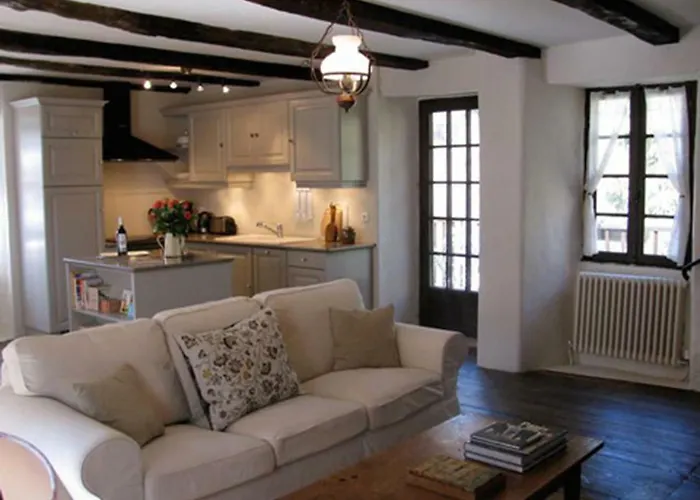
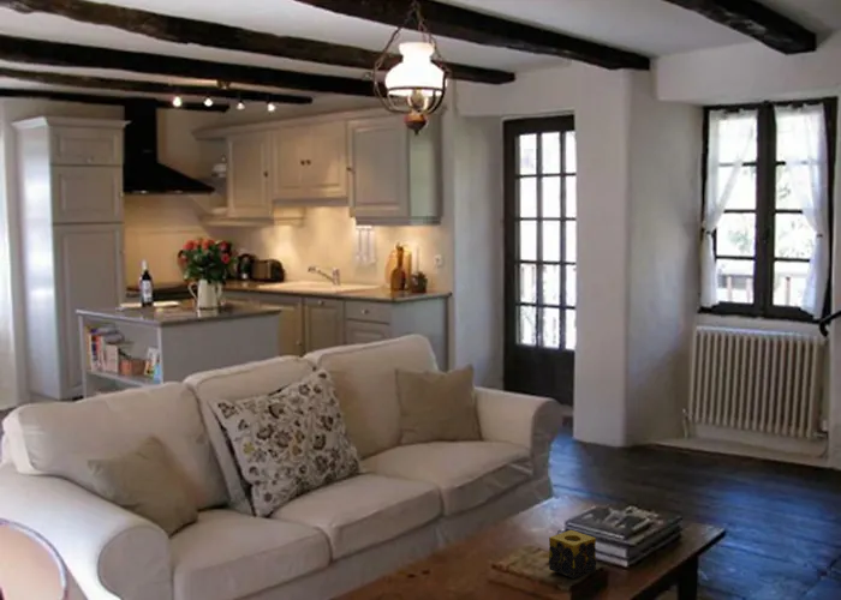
+ candle [548,529,597,580]
